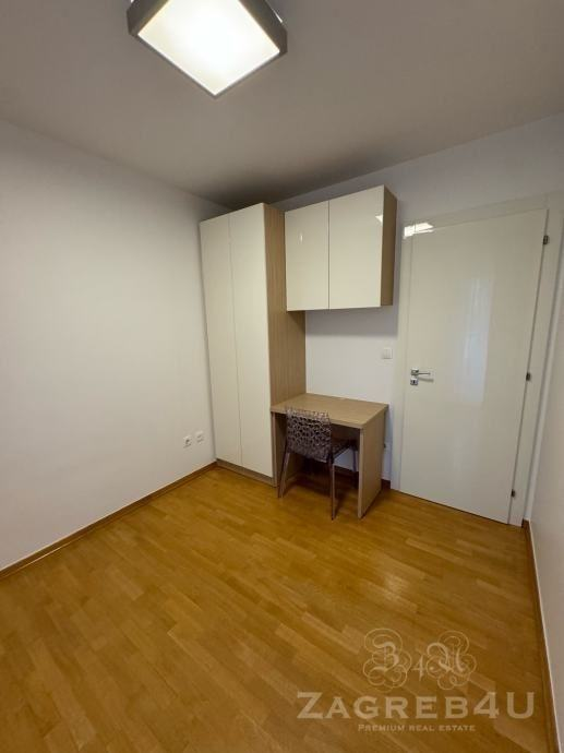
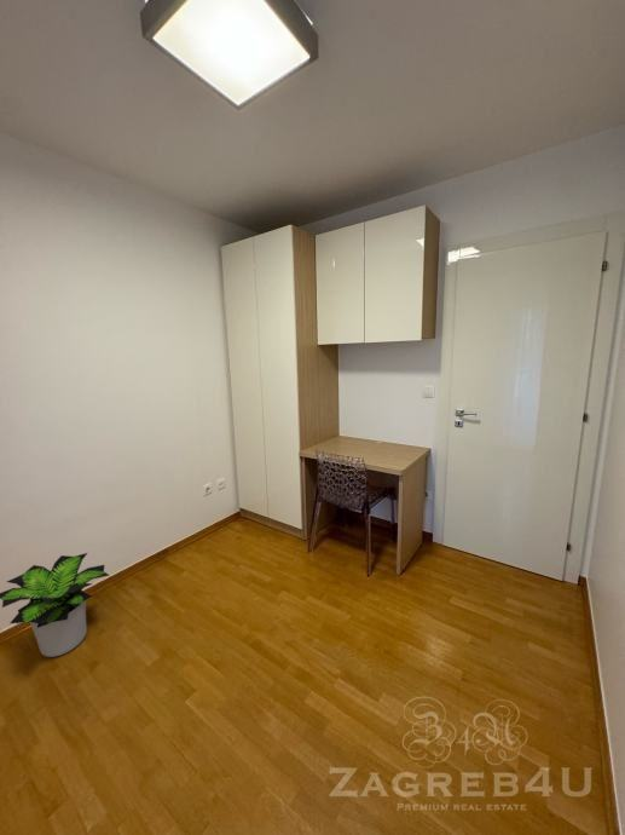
+ potted plant [0,552,111,658]
